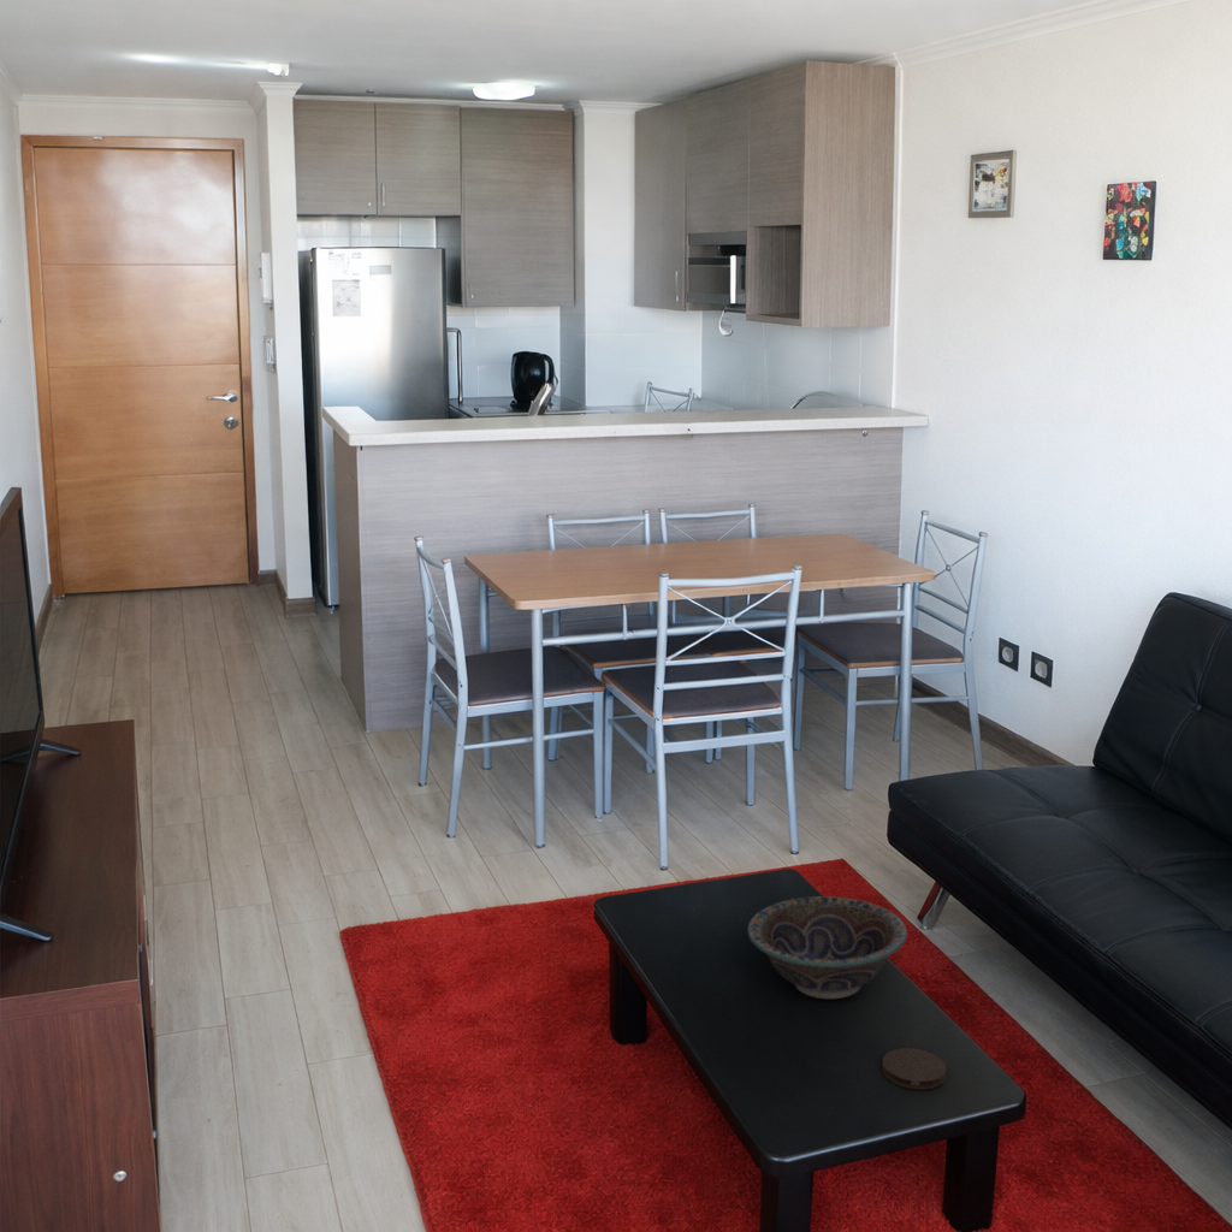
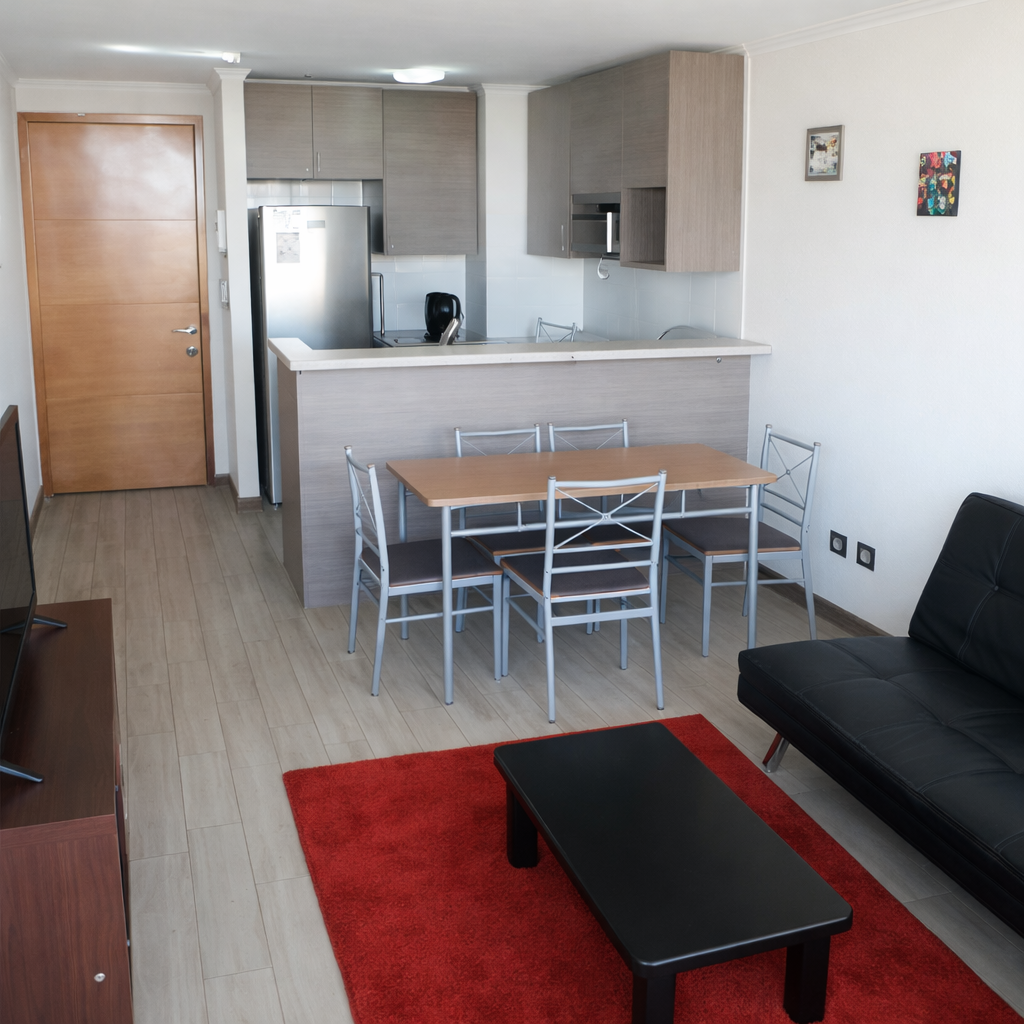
- decorative bowl [747,895,908,1000]
- coaster [881,1047,948,1090]
